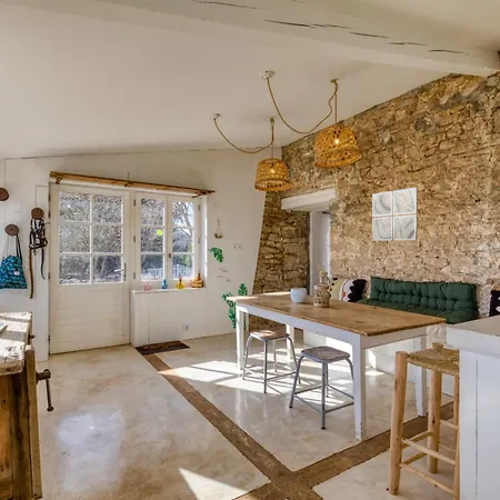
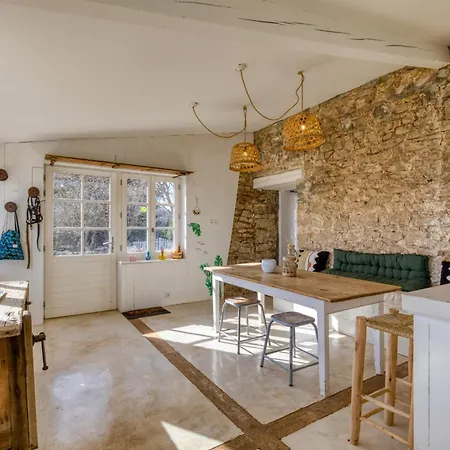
- wall art [371,187,419,242]
